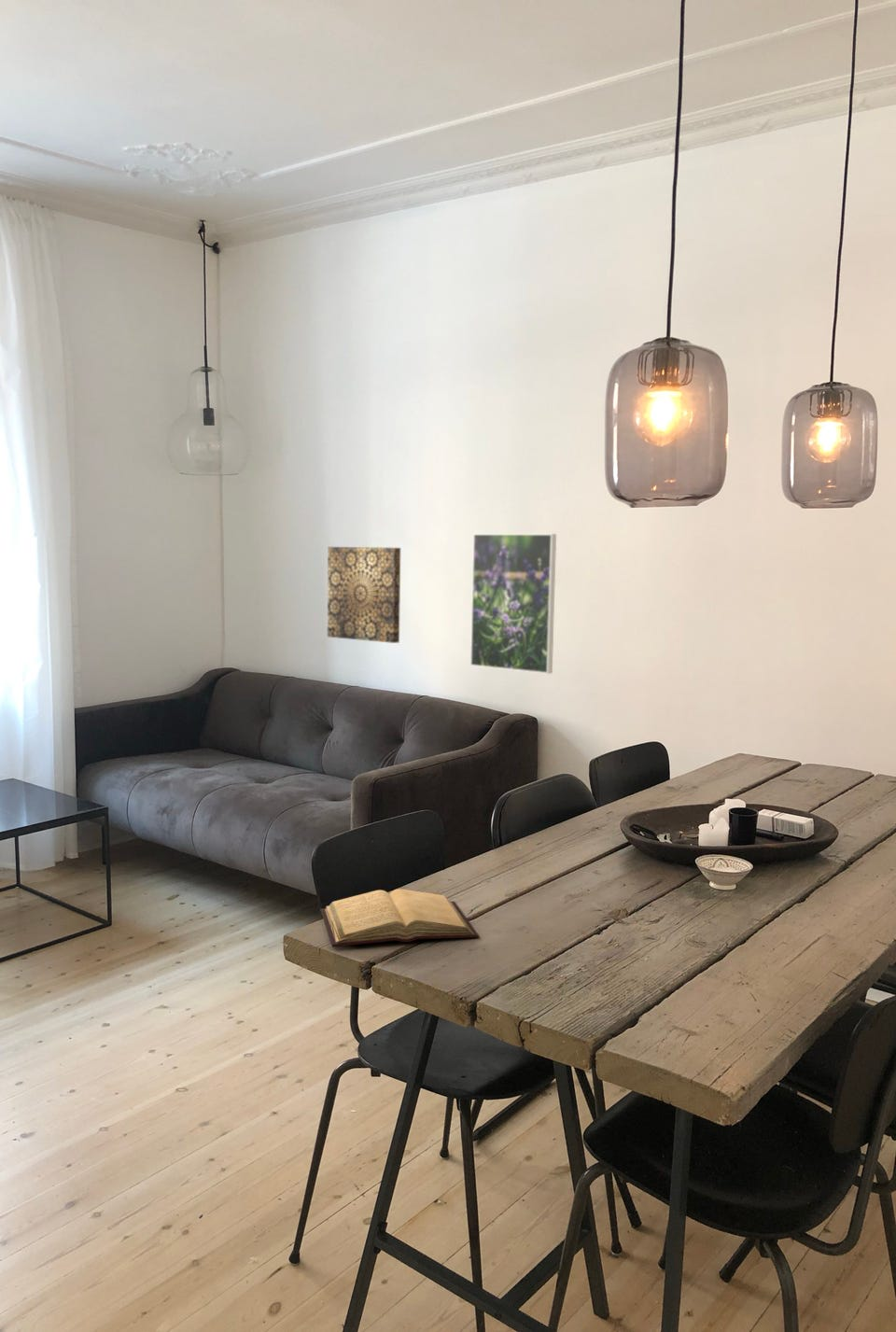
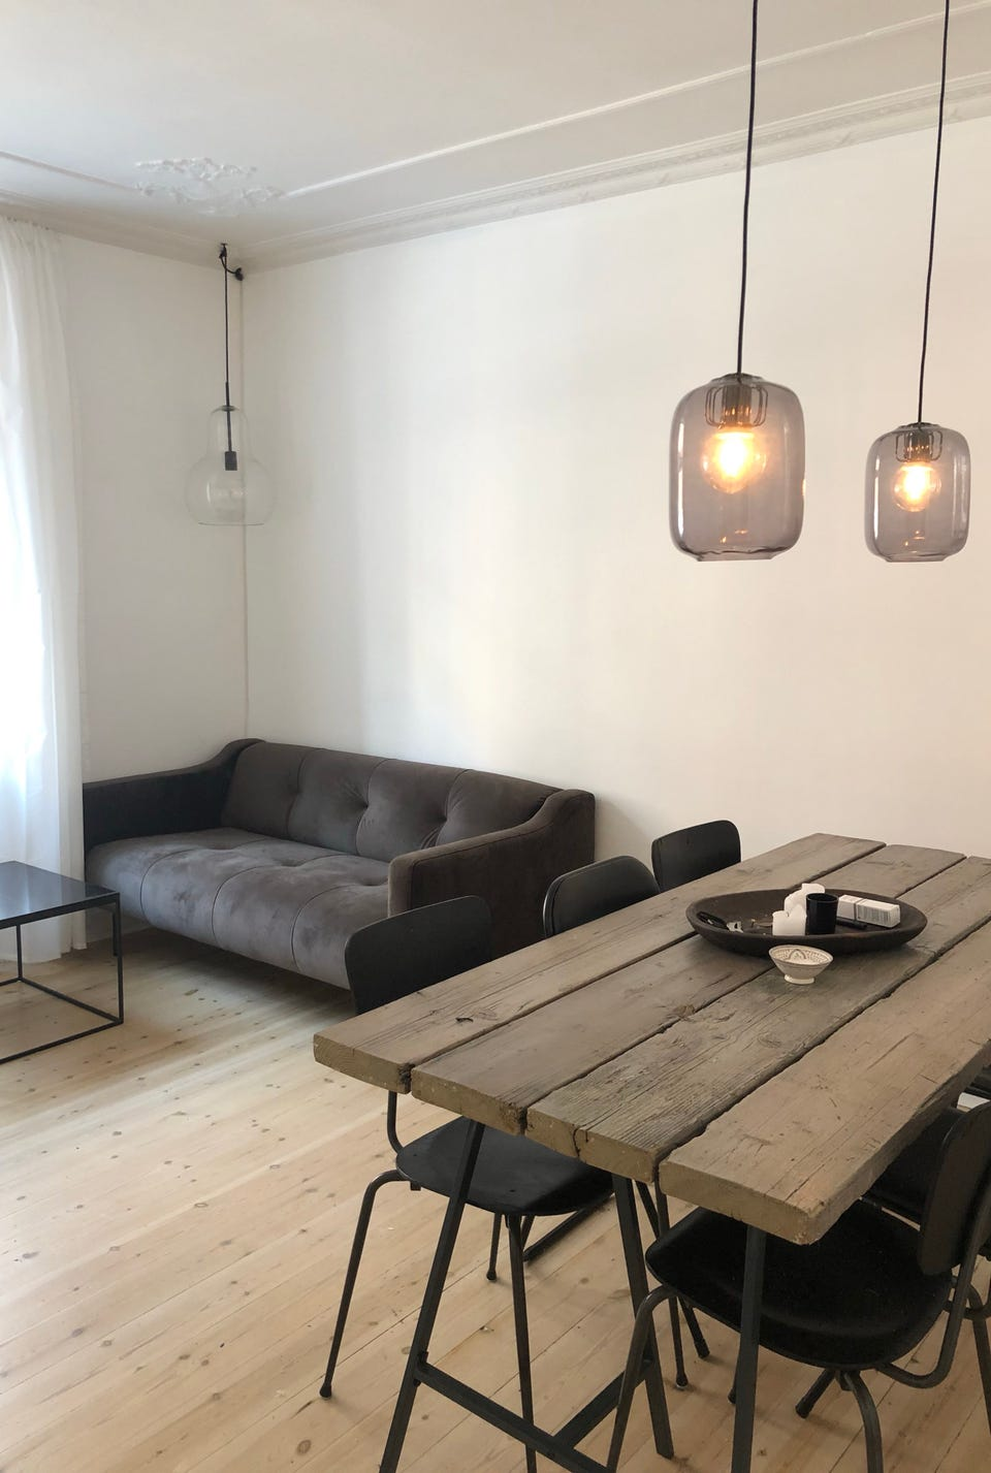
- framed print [469,533,557,675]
- wall art [327,546,401,644]
- book [319,888,480,948]
